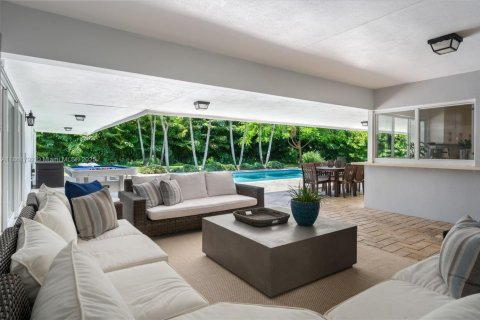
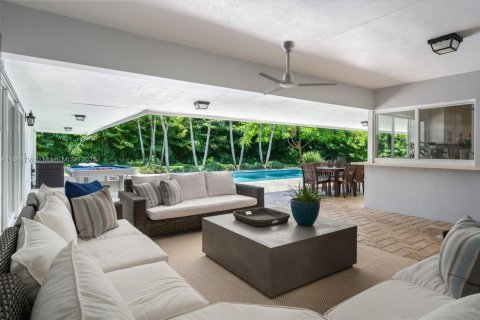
+ ceiling fan [258,40,339,96]
